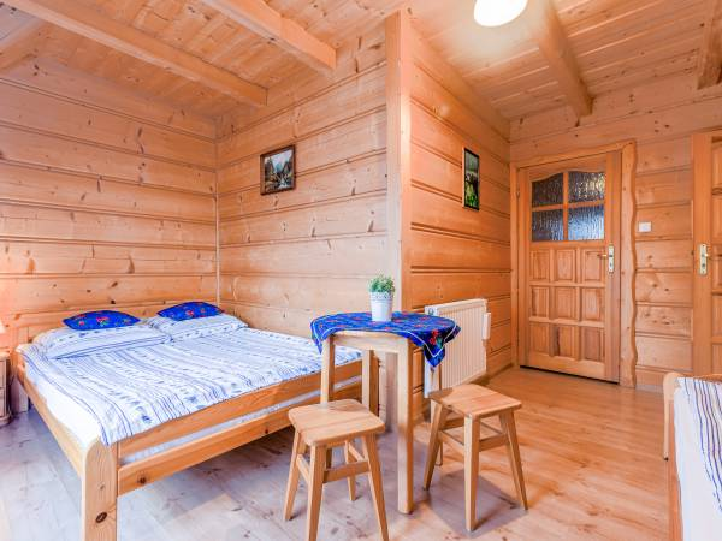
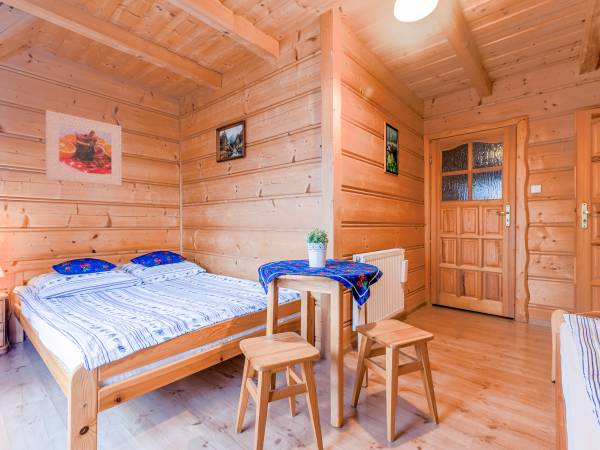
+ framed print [45,109,123,186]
